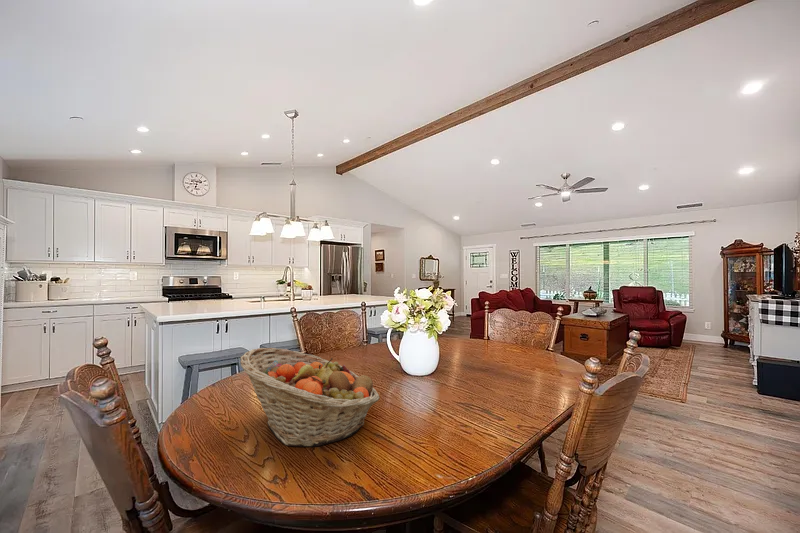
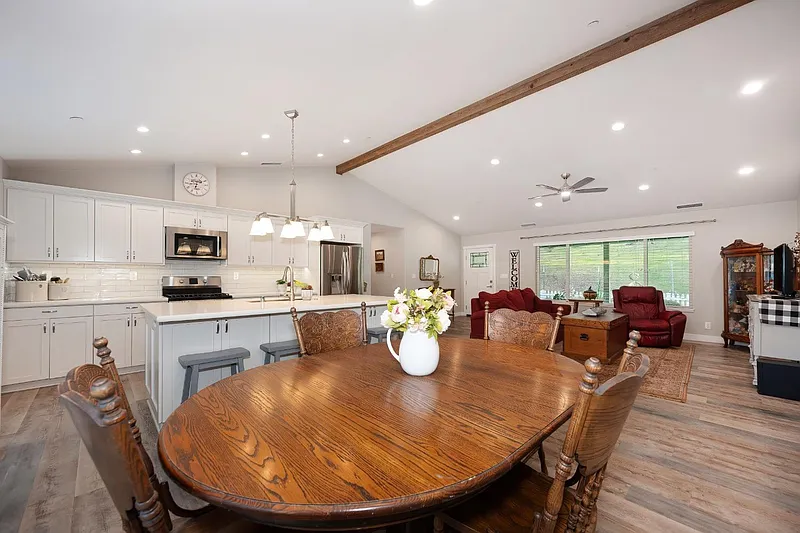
- fruit basket [239,347,381,448]
